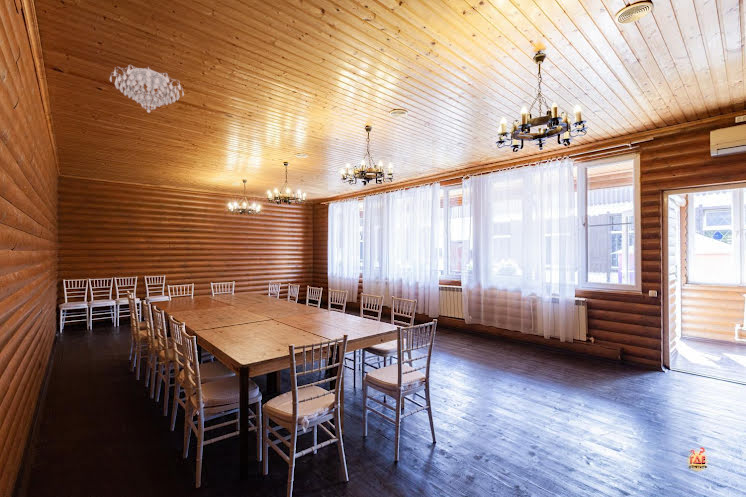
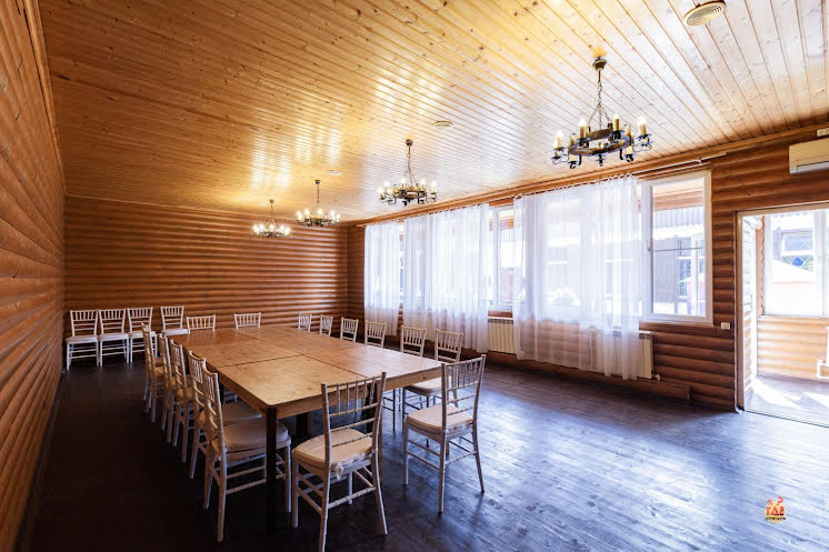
- chandelier [109,64,185,114]
